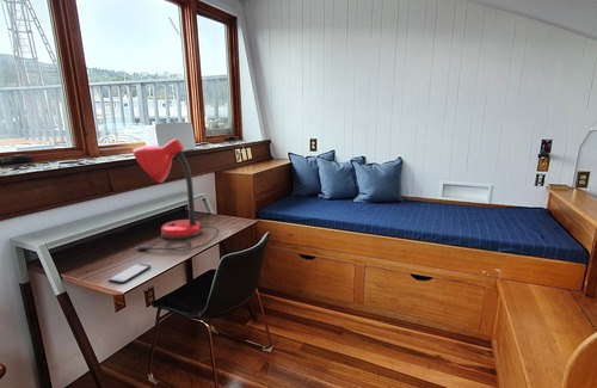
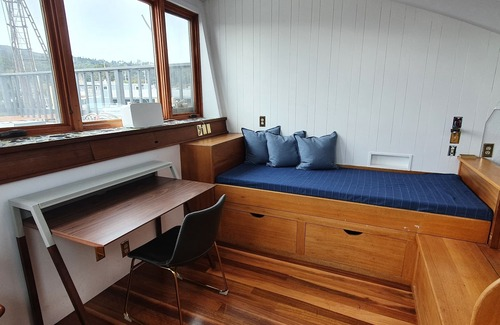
- smartphone [107,263,152,284]
- desk lamp [131,137,220,253]
